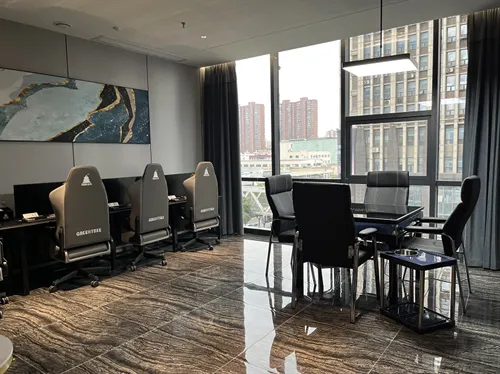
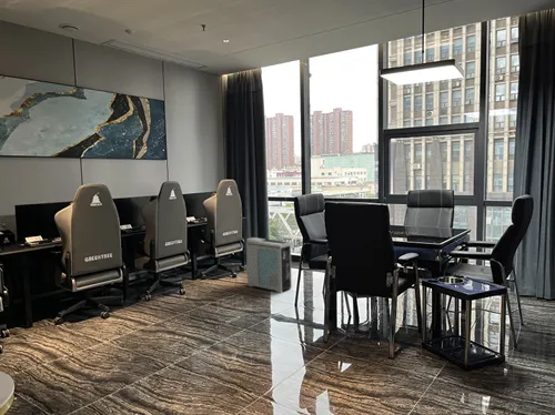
+ air purifier [245,236,293,294]
